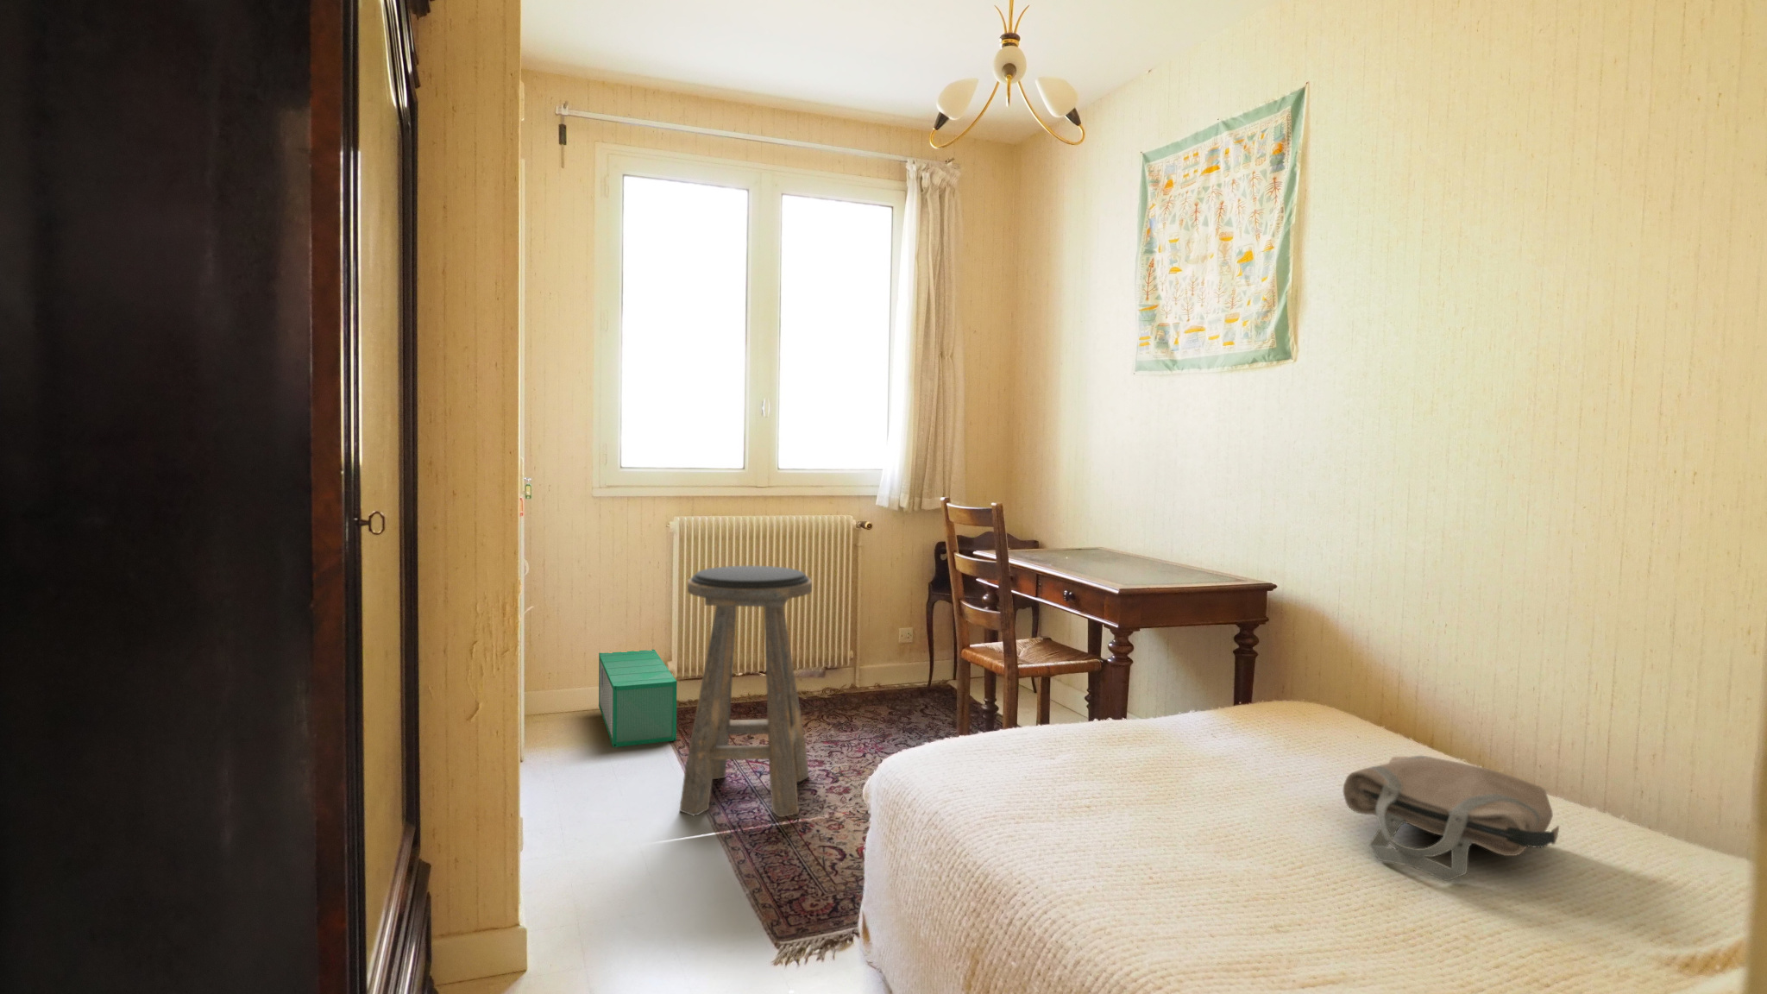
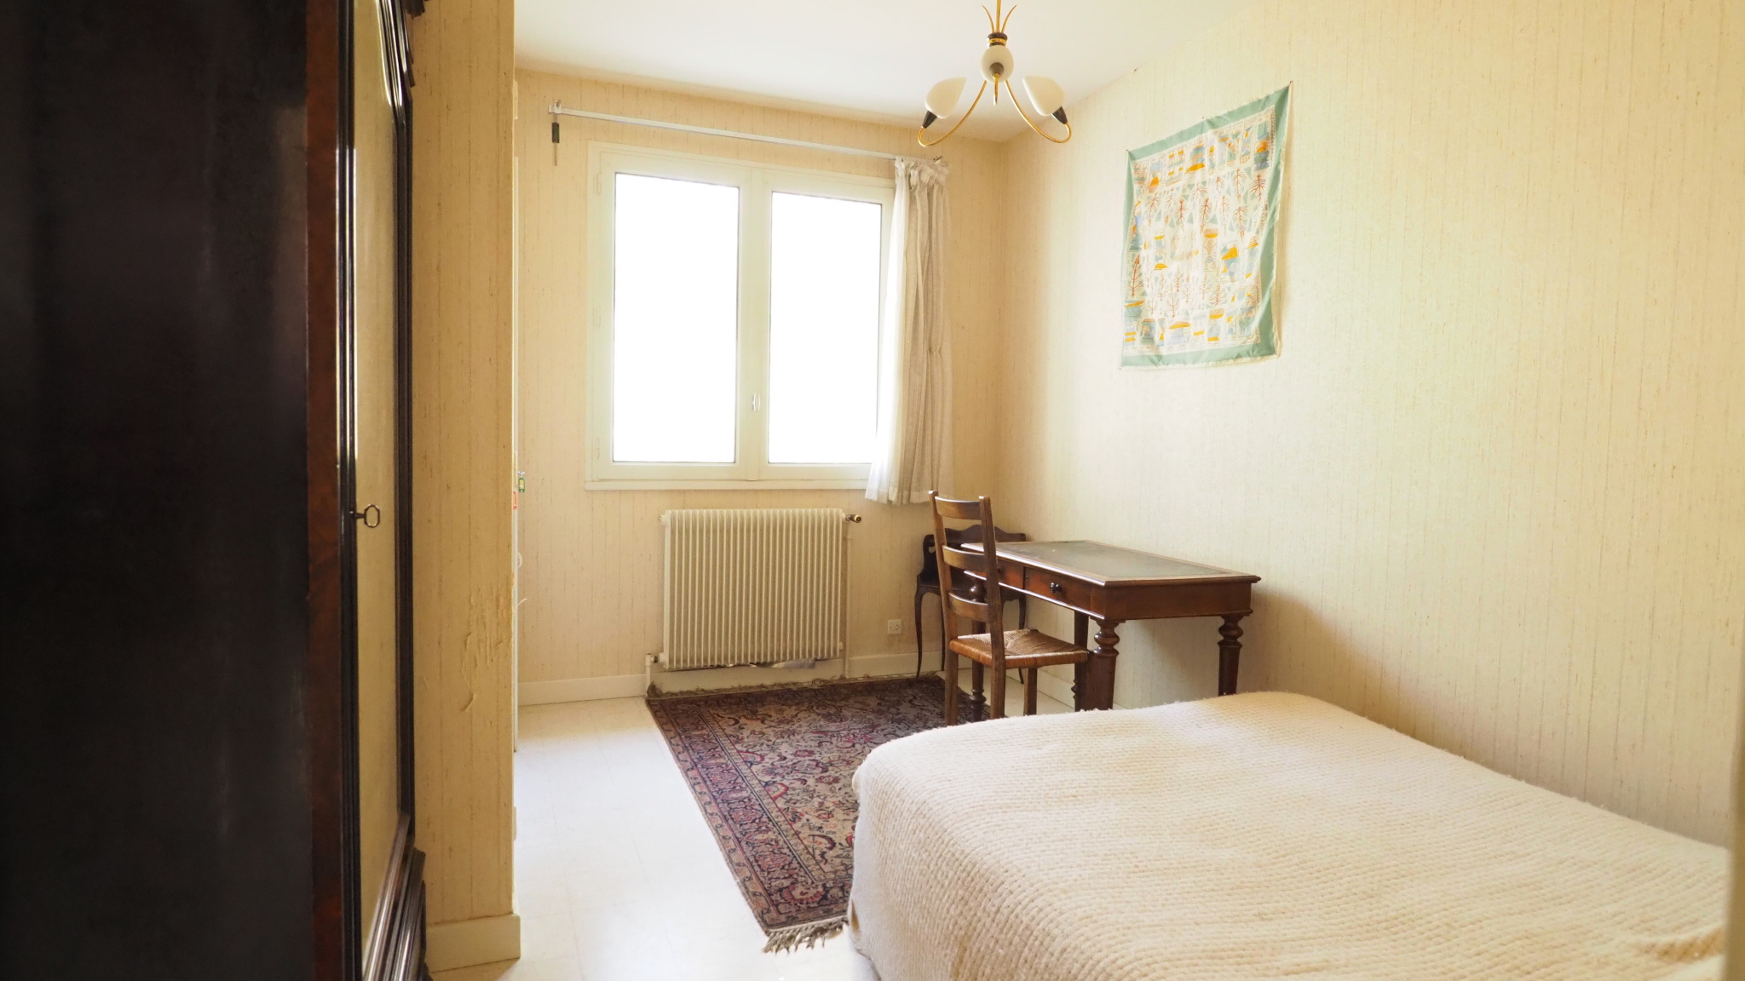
- storage bin [598,649,678,748]
- tote bag [1342,755,1559,882]
- stool [680,566,813,818]
